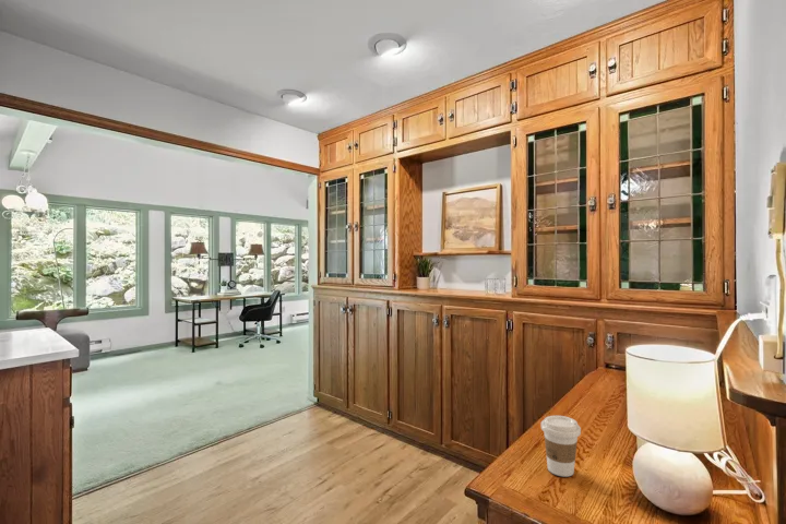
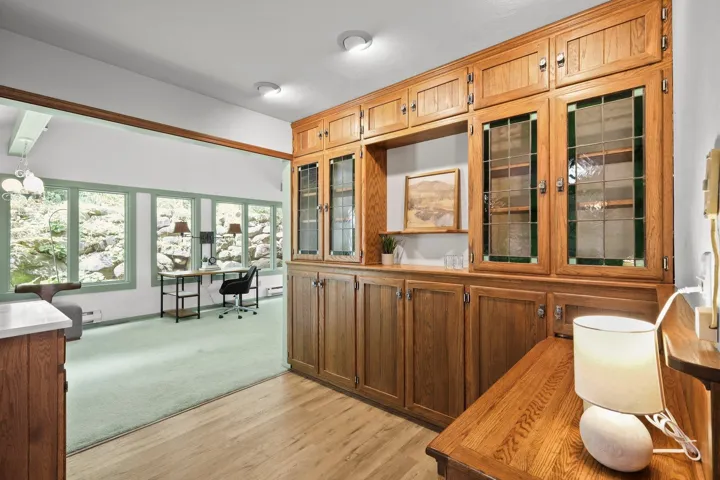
- coffee cup [540,415,582,478]
